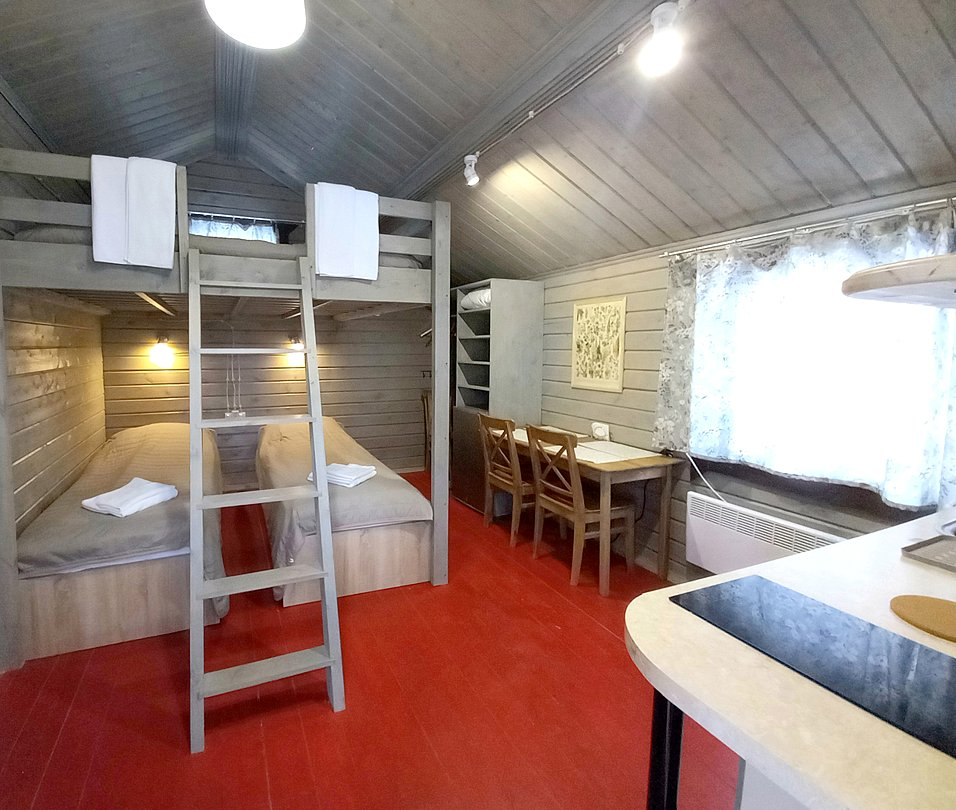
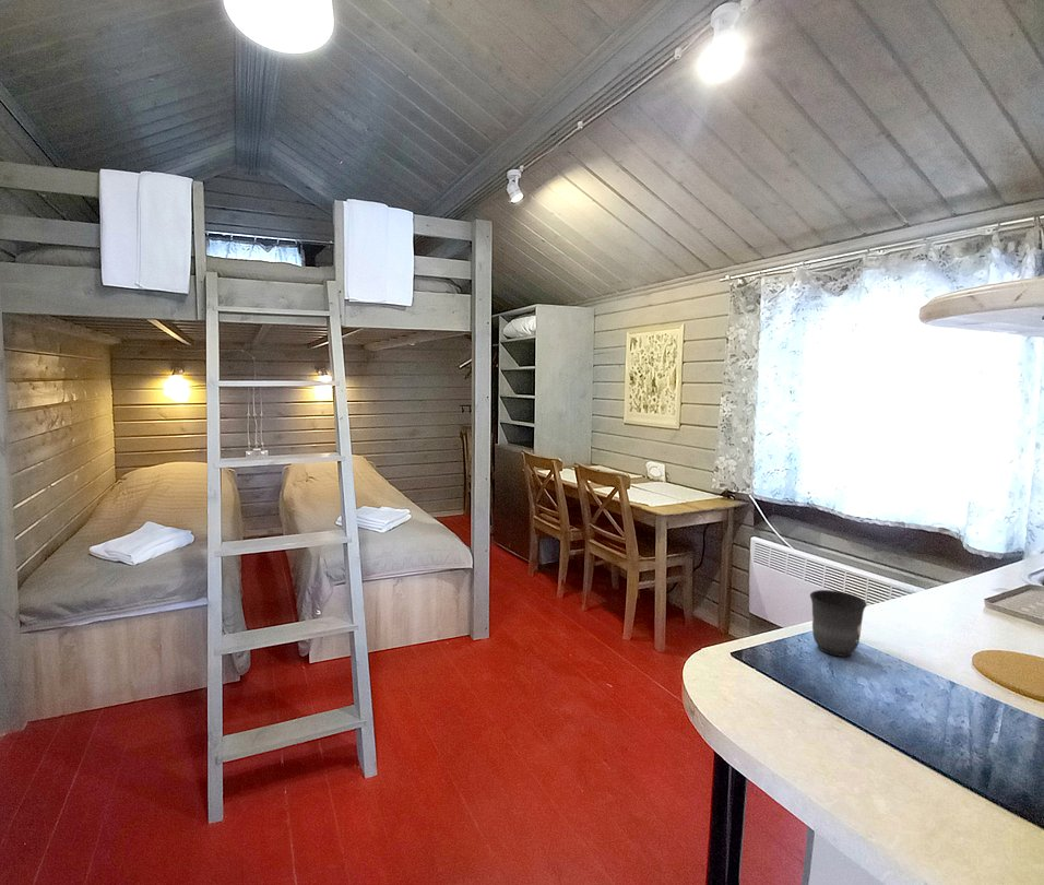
+ mug [809,589,868,658]
